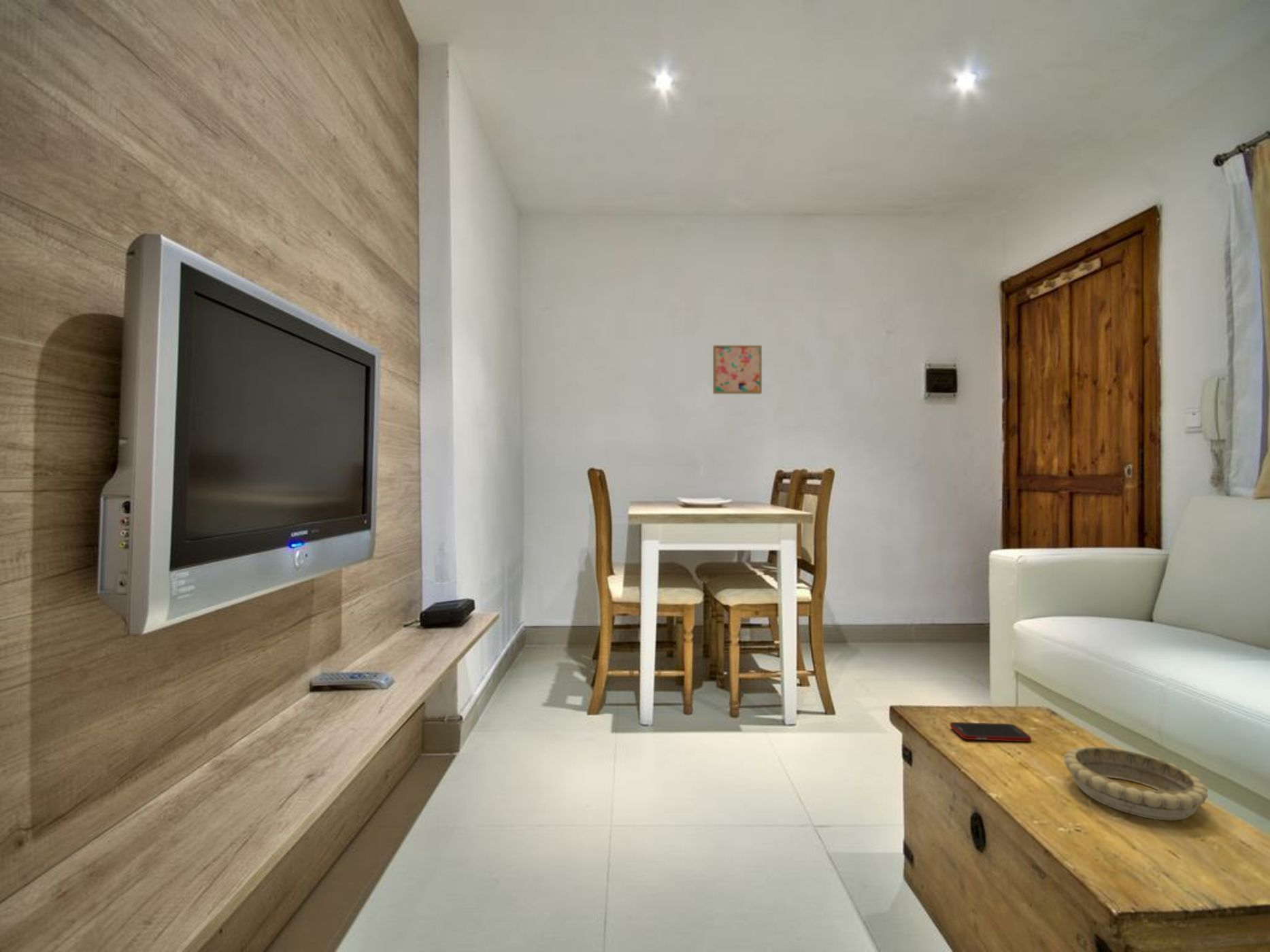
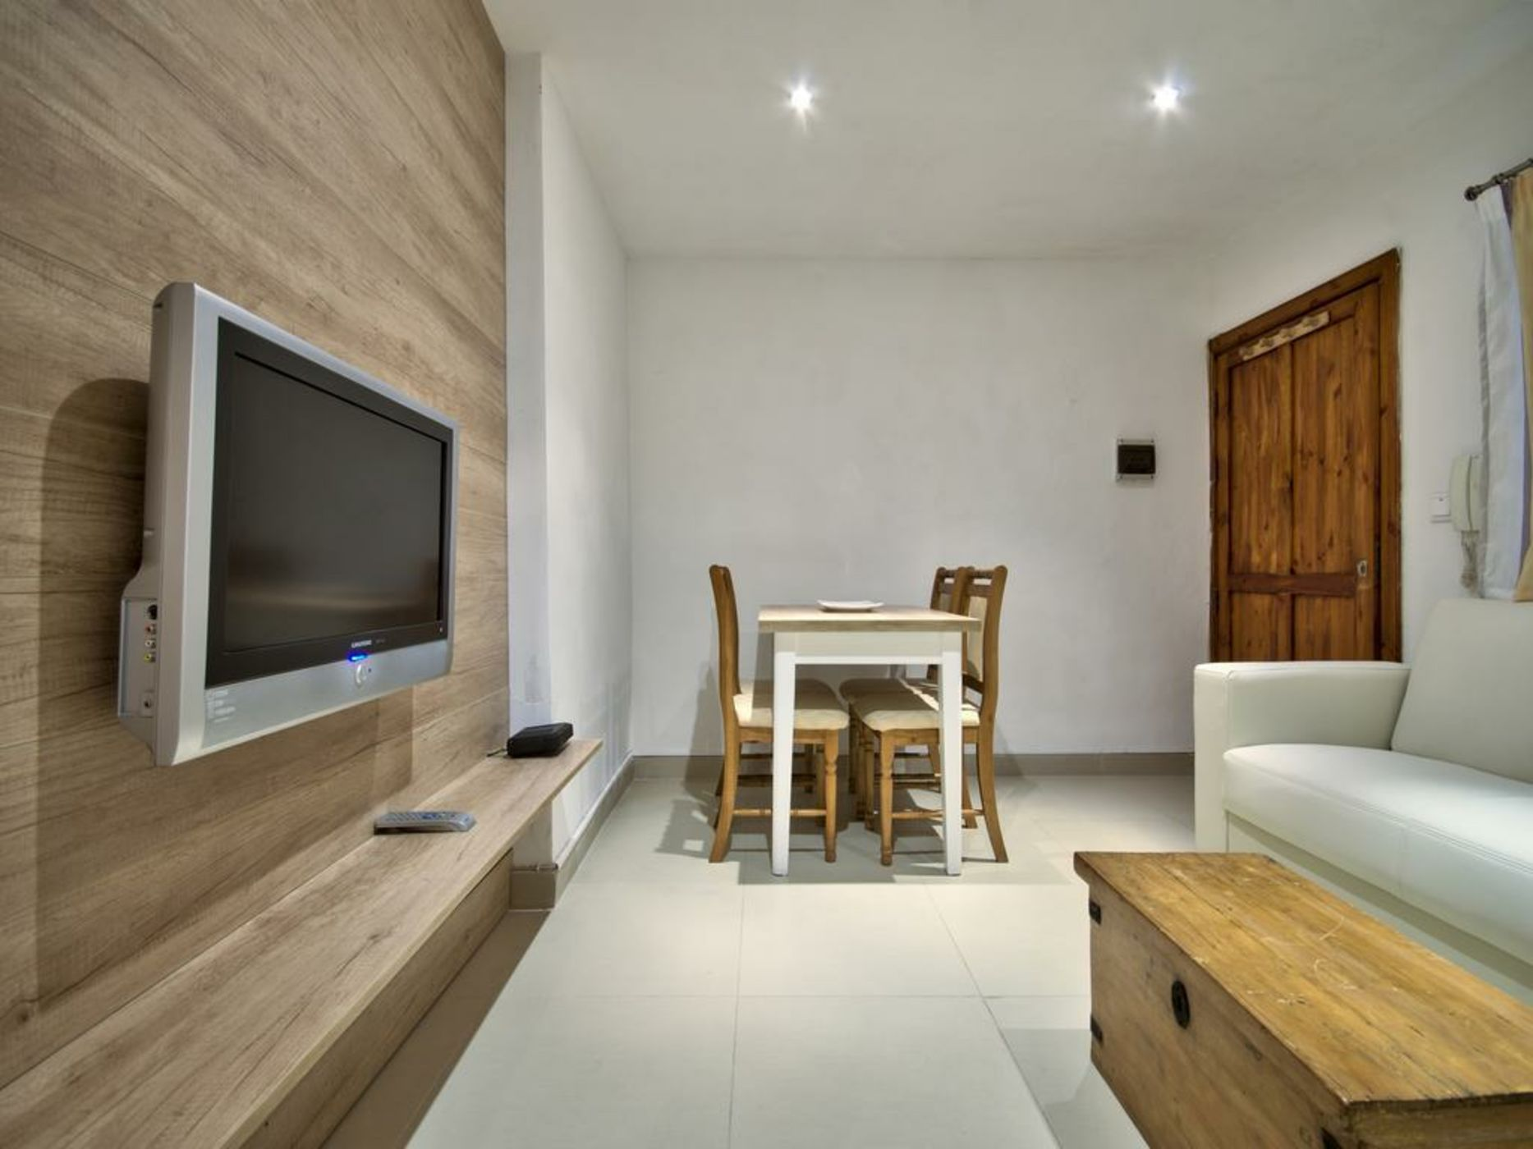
- wall art [712,345,763,394]
- cell phone [950,721,1032,742]
- decorative bowl [1063,745,1209,821]
